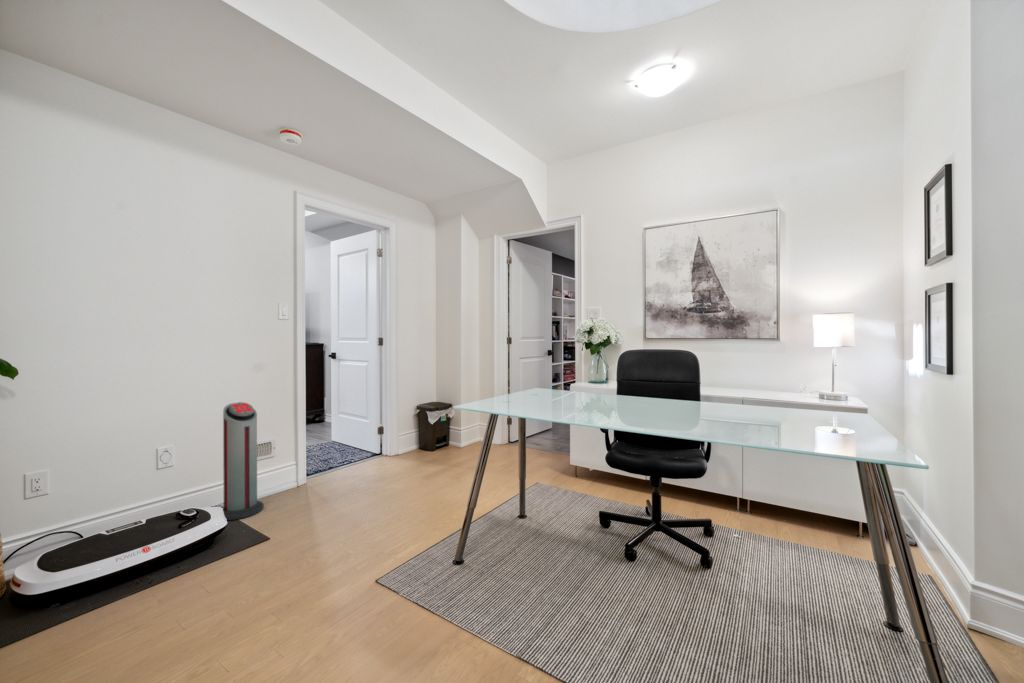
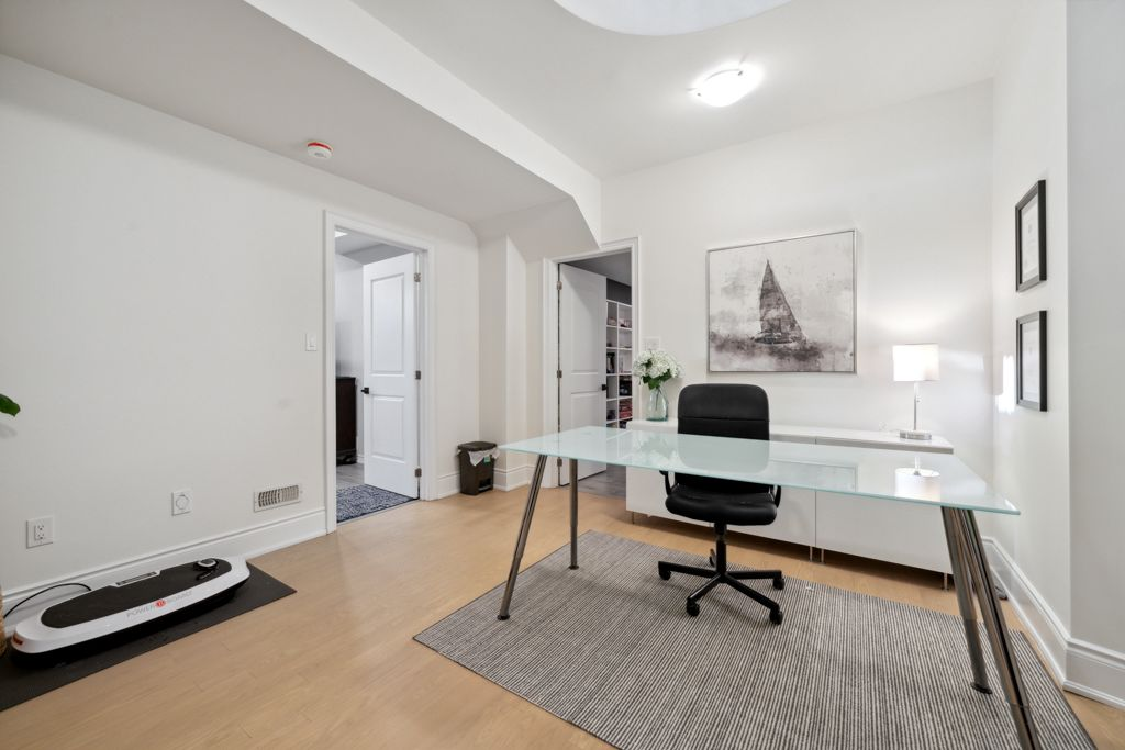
- air purifier [222,401,265,521]
